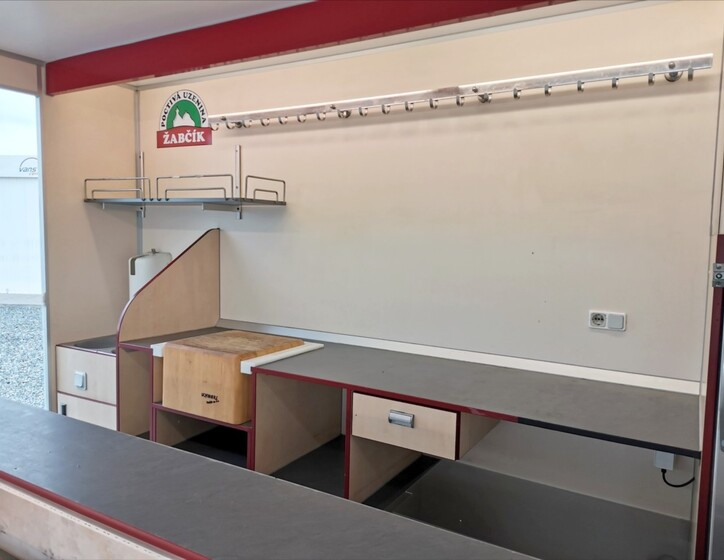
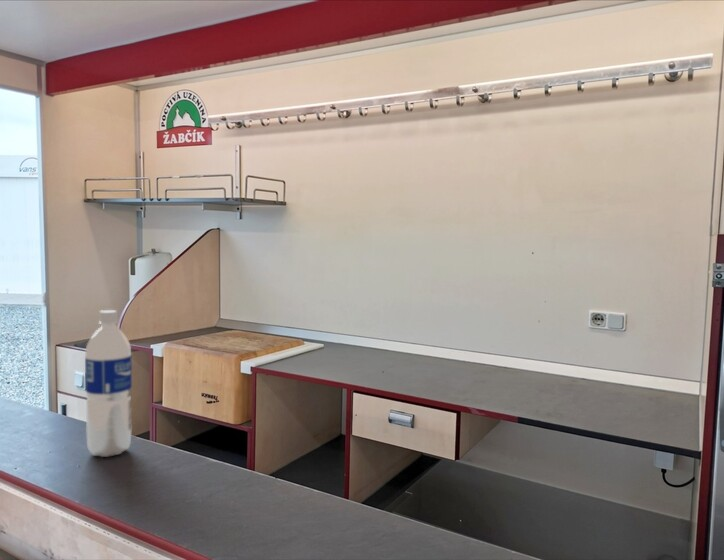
+ water bottle [84,309,133,458]
